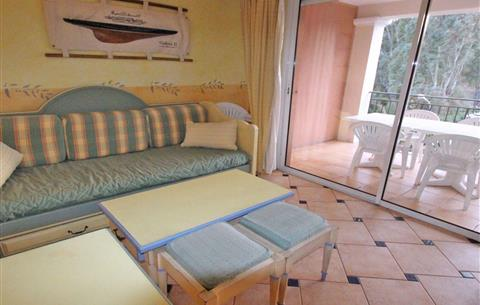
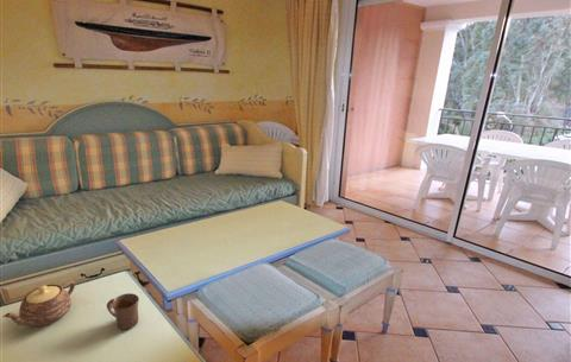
+ teapot [1,280,76,328]
+ mug [106,292,140,331]
